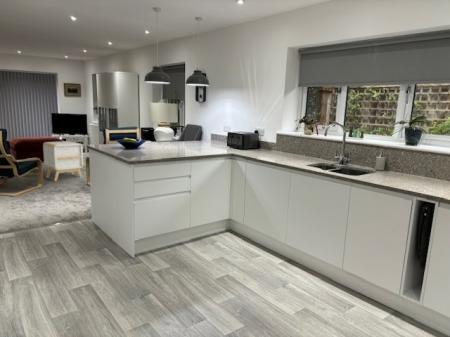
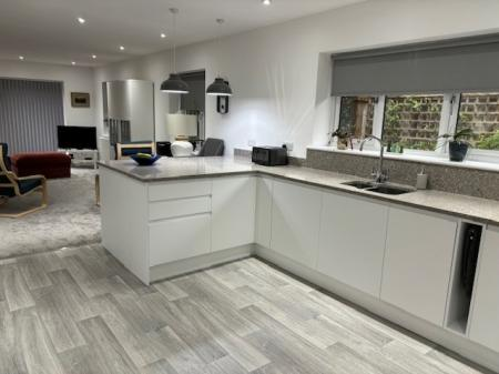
- side table [42,140,84,182]
